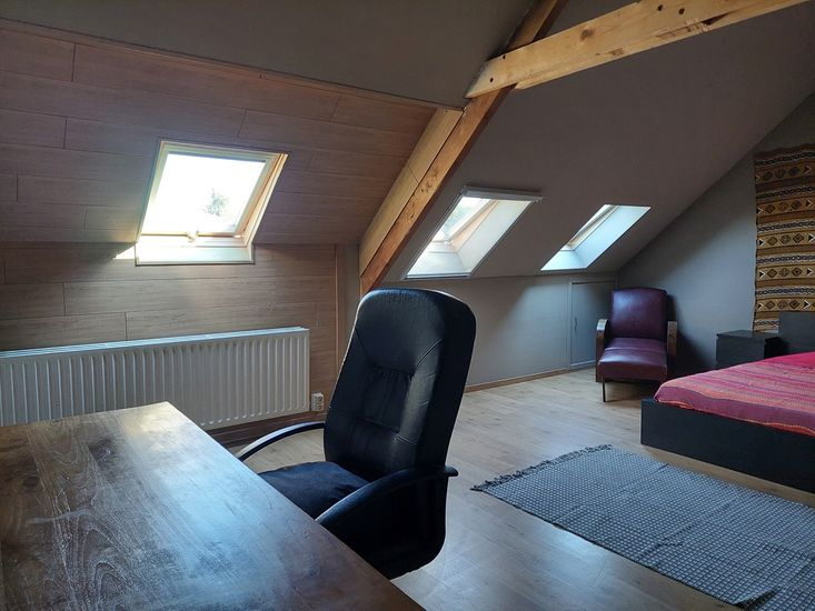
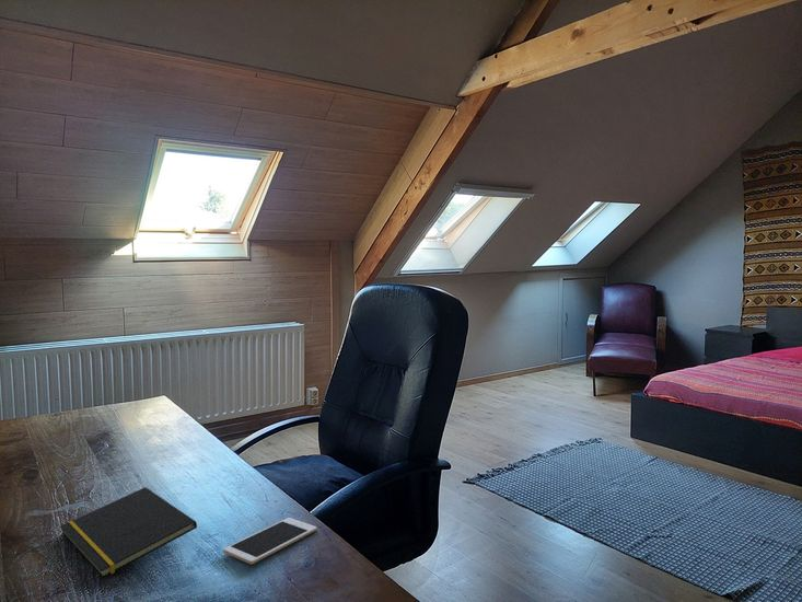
+ cell phone [222,517,318,565]
+ notepad [59,486,198,579]
